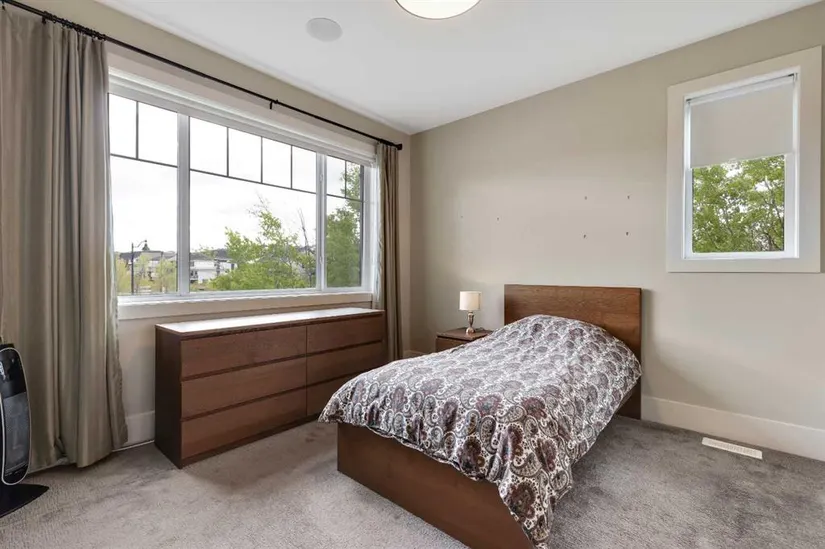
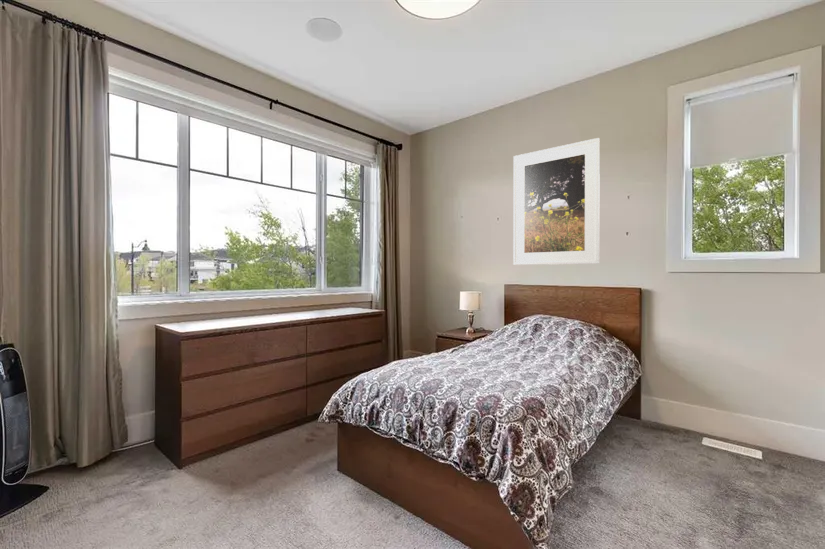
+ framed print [512,137,601,266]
